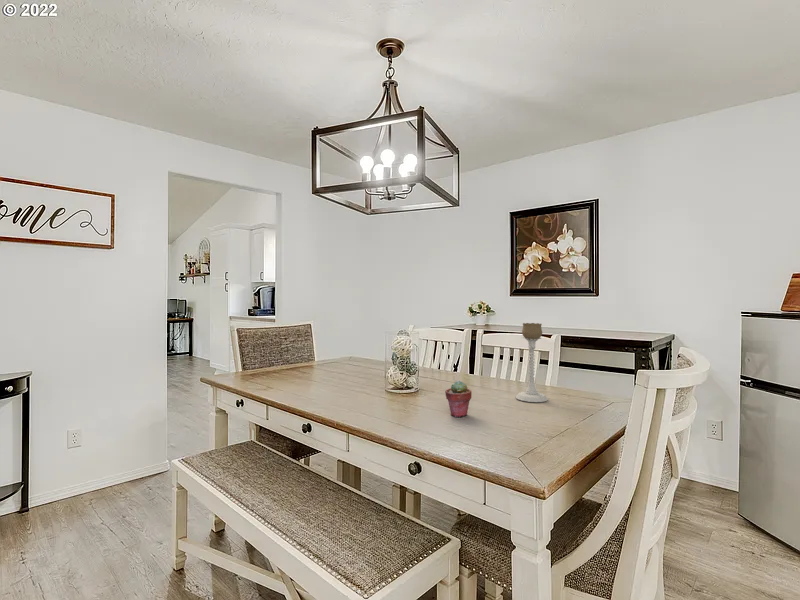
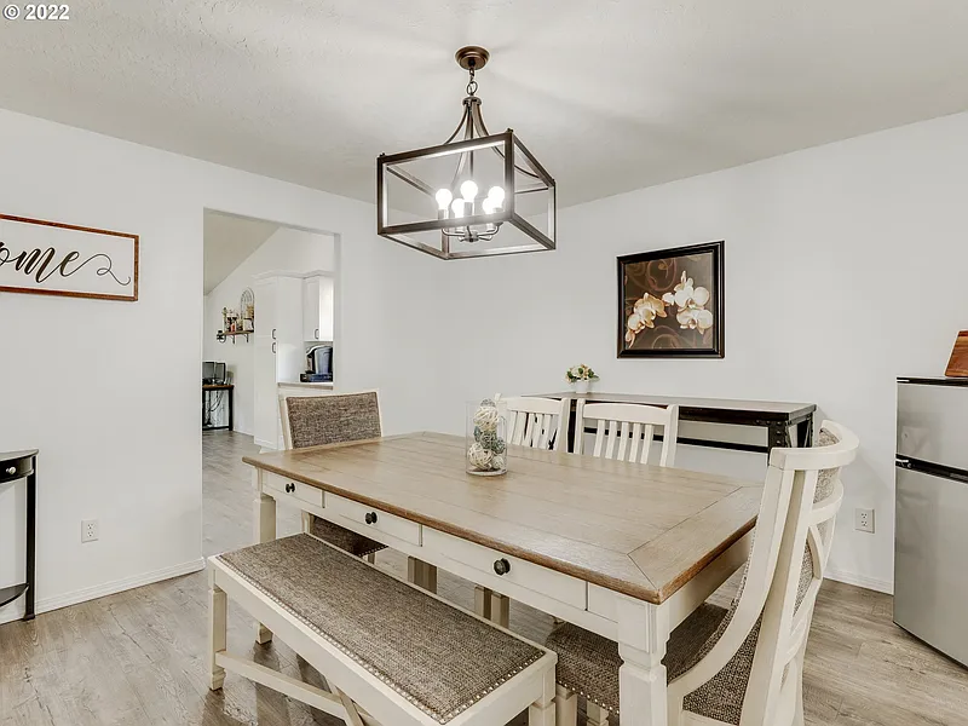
- candle holder [515,322,549,403]
- potted succulent [444,380,473,418]
